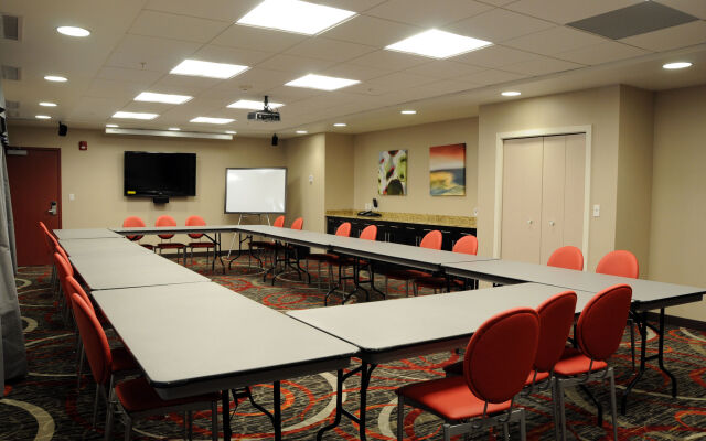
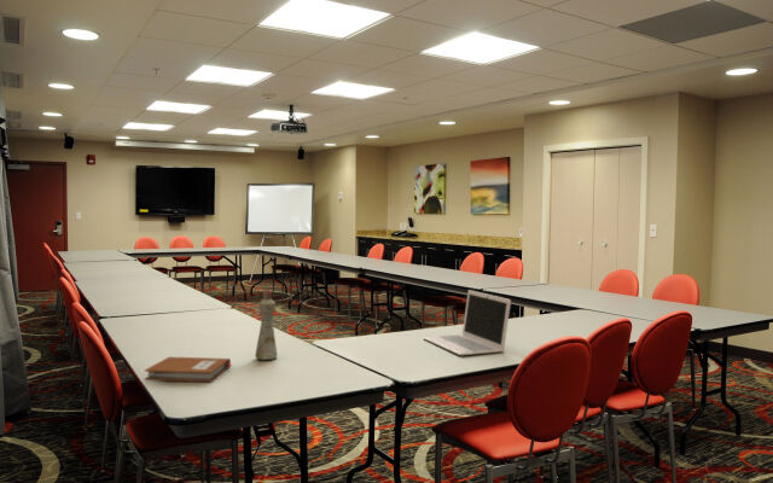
+ laptop [422,289,512,356]
+ bottle [254,289,279,361]
+ notebook [144,356,233,383]
